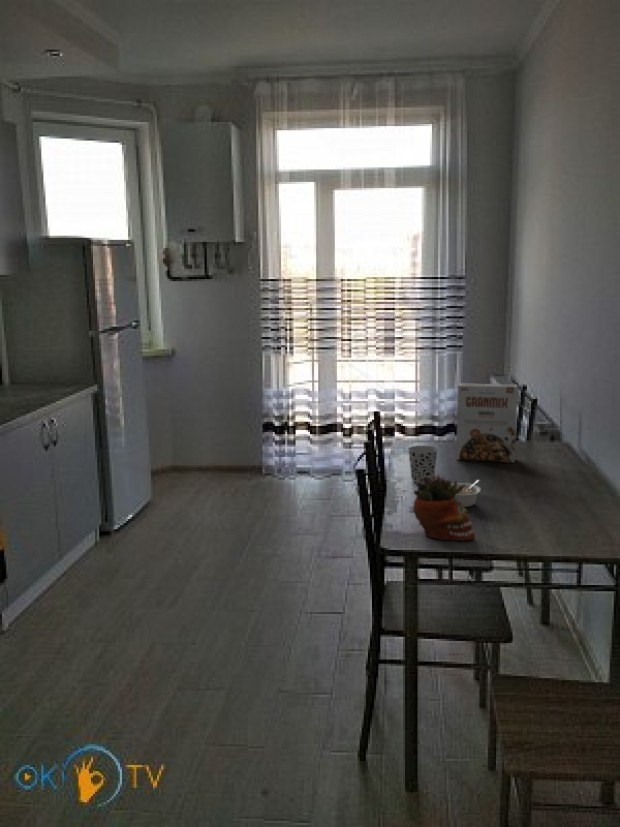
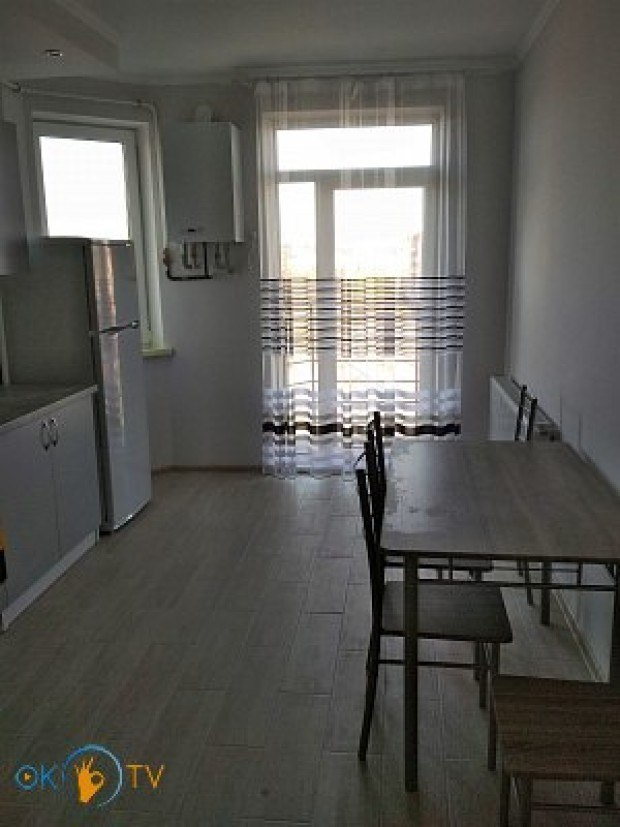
- cereal box [455,382,518,464]
- legume [451,479,482,508]
- succulent planter [412,472,476,542]
- cup [407,444,439,484]
